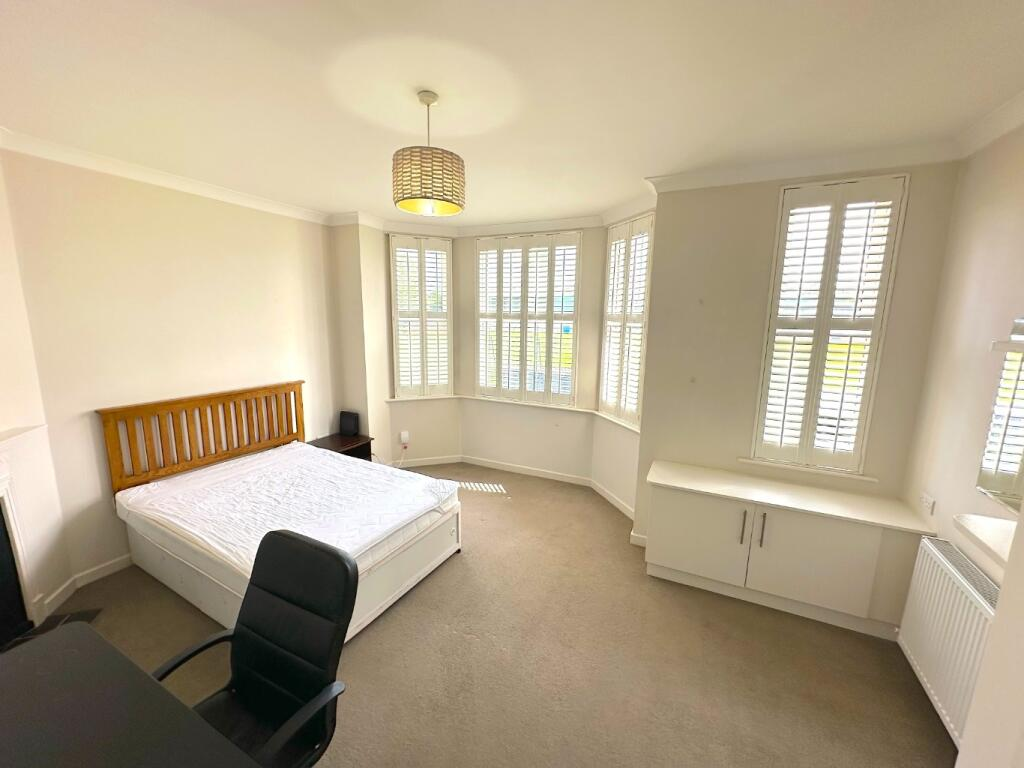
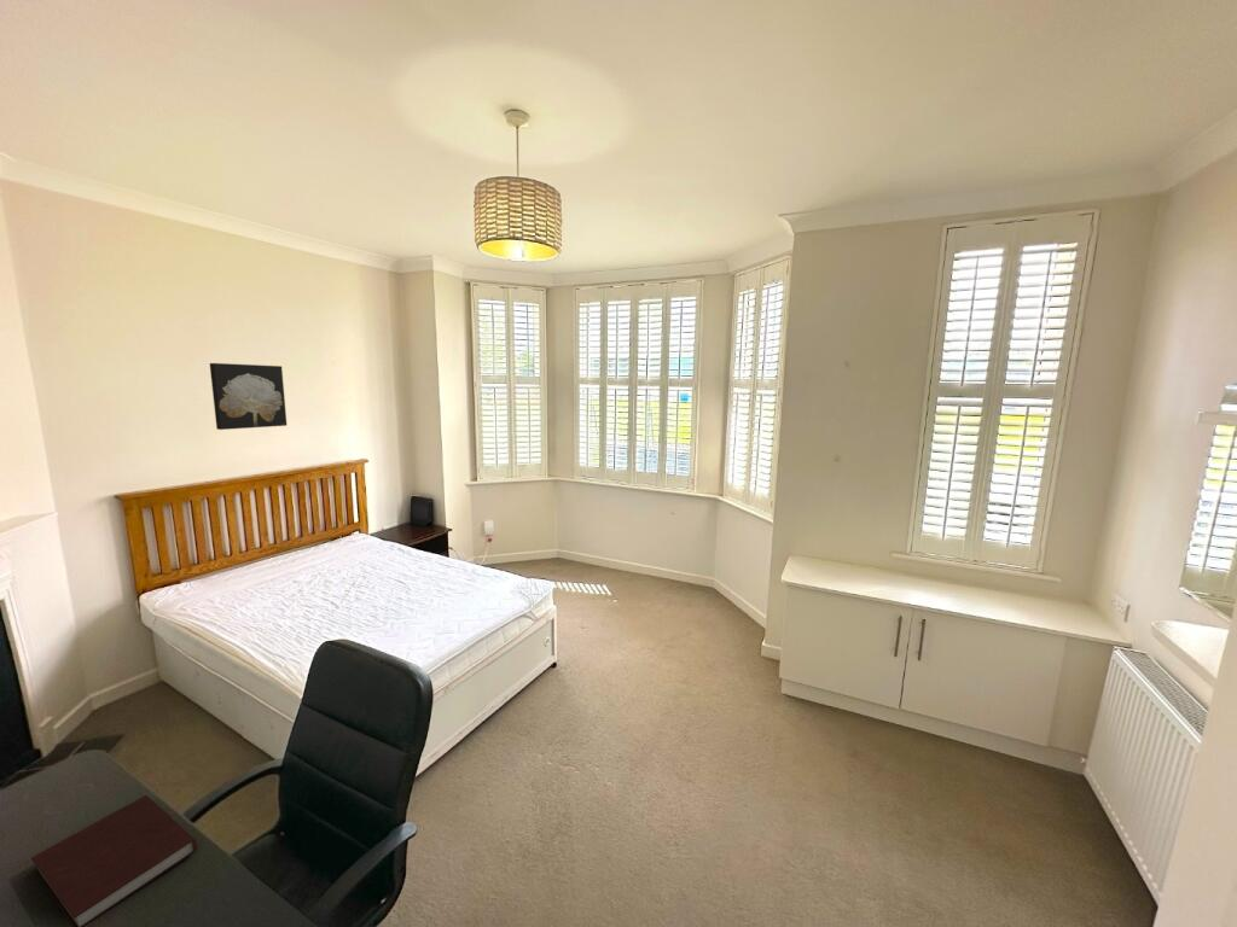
+ notebook [30,794,198,927]
+ wall art [209,362,288,431]
